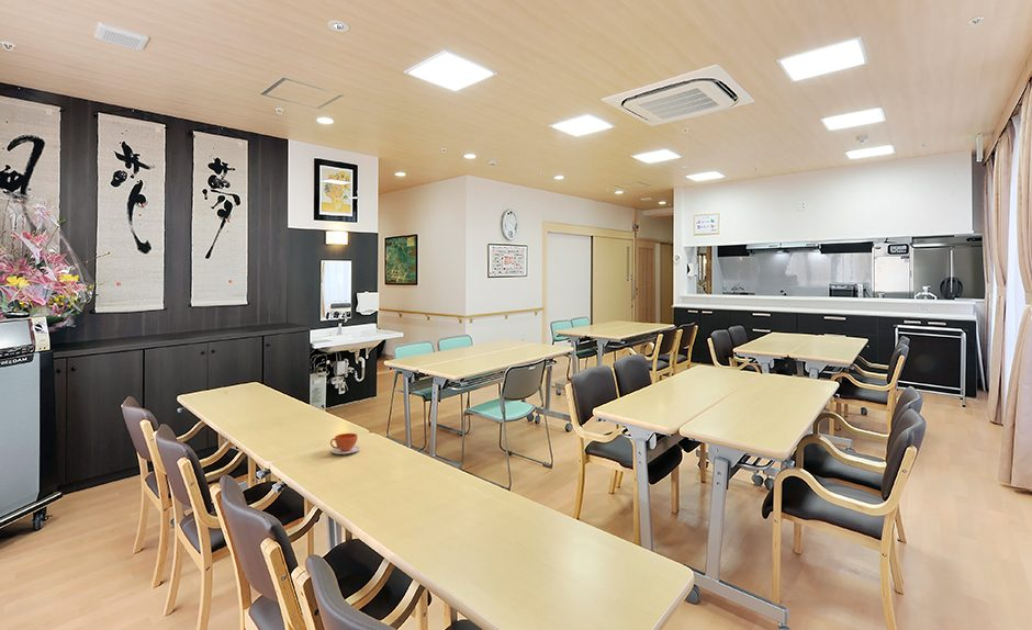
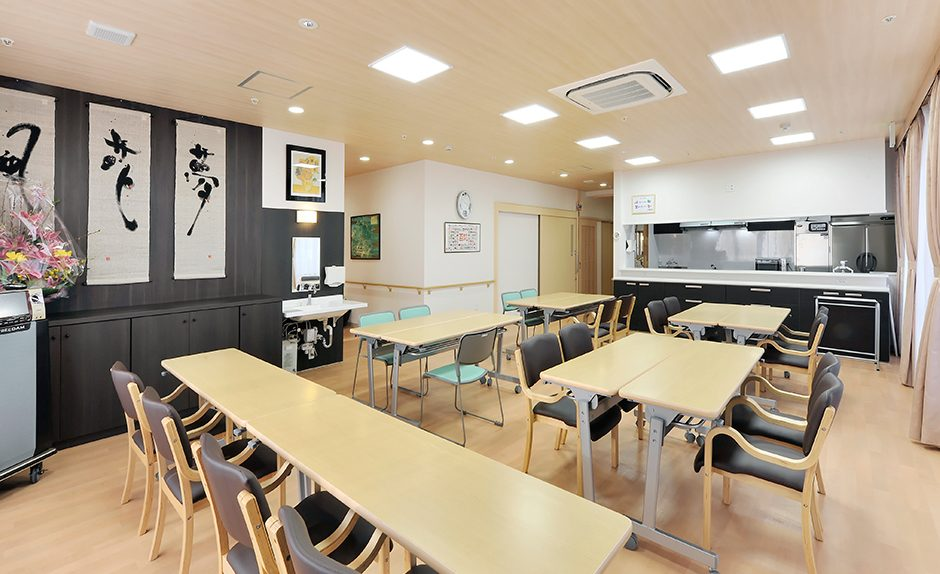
- teacup [329,432,361,455]
